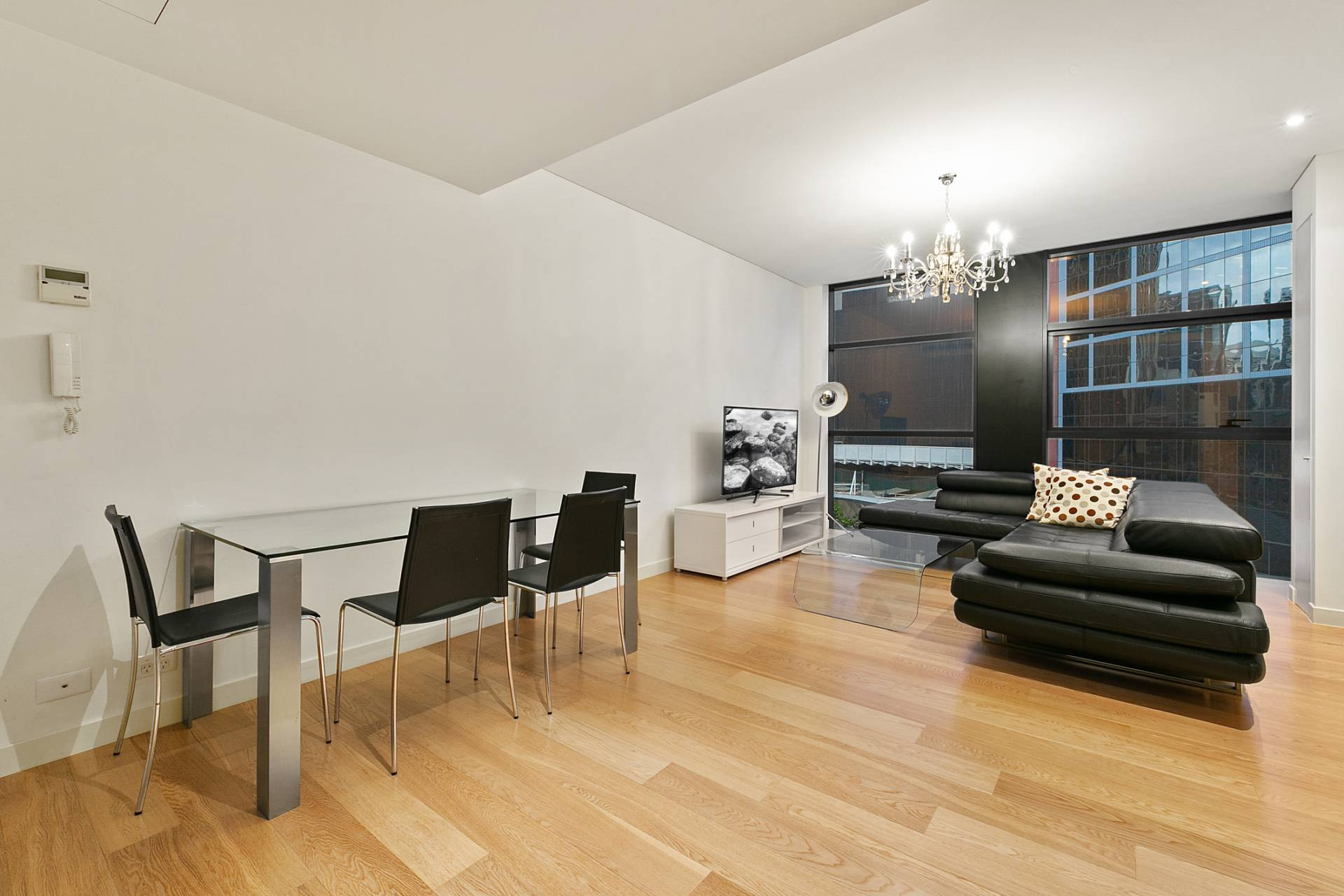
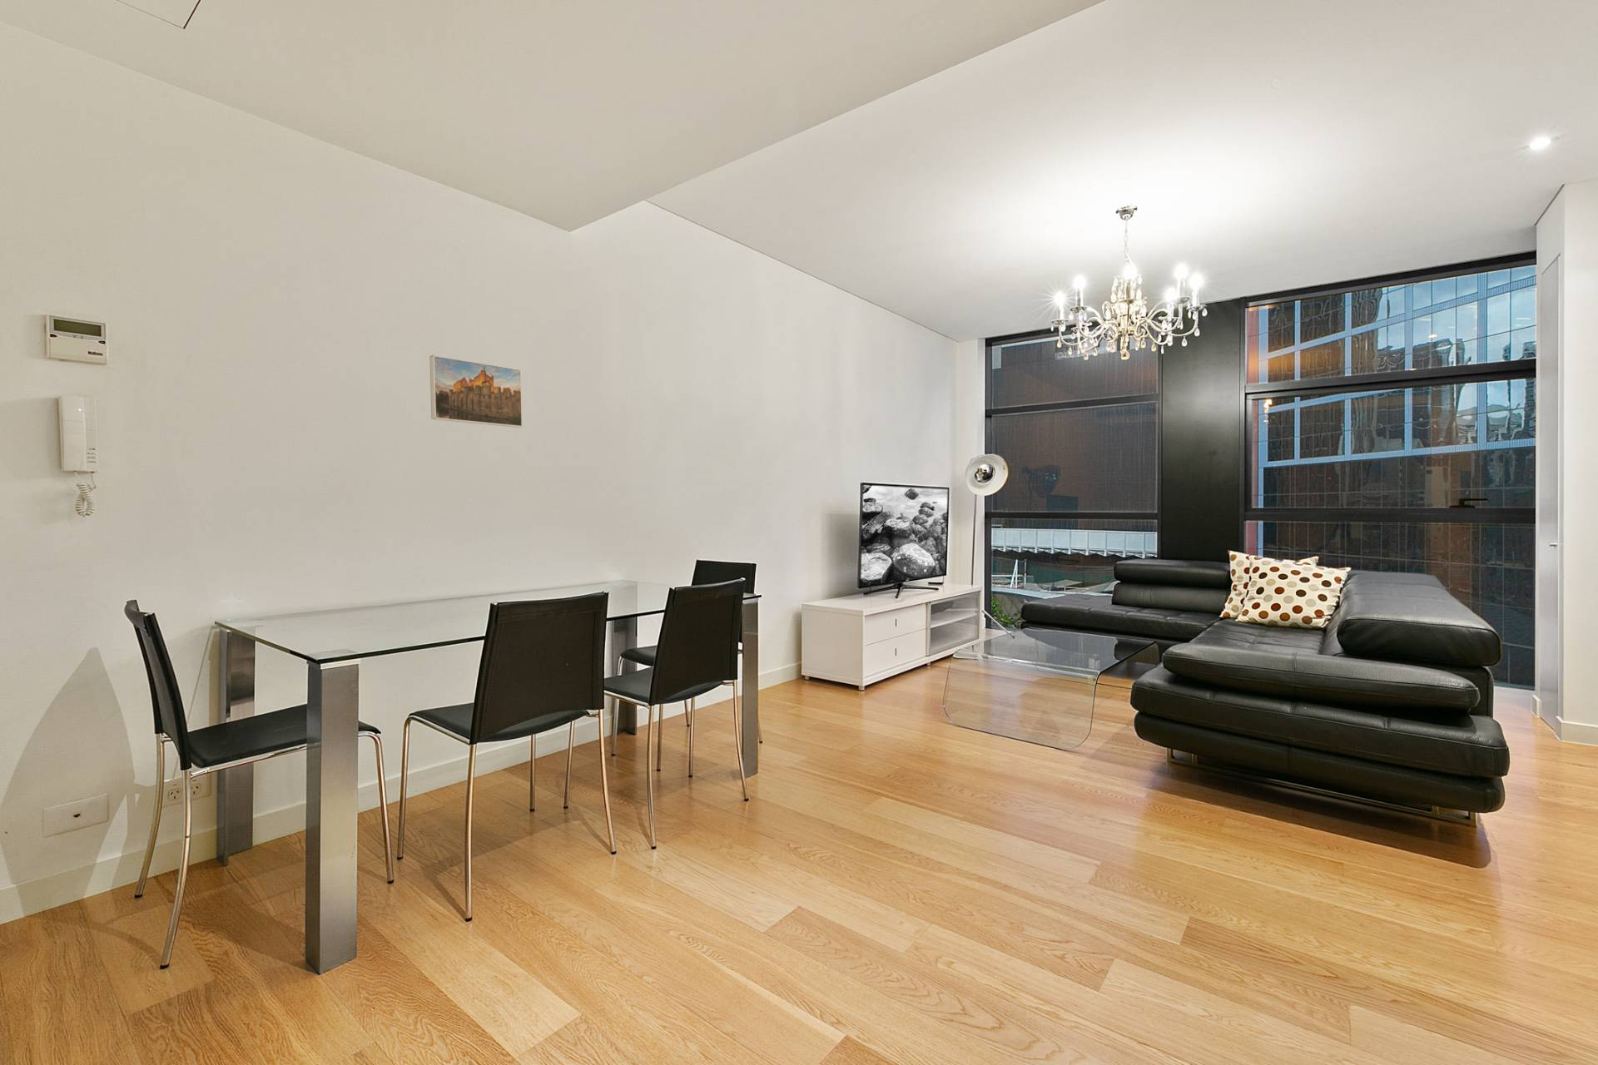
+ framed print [428,354,523,428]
